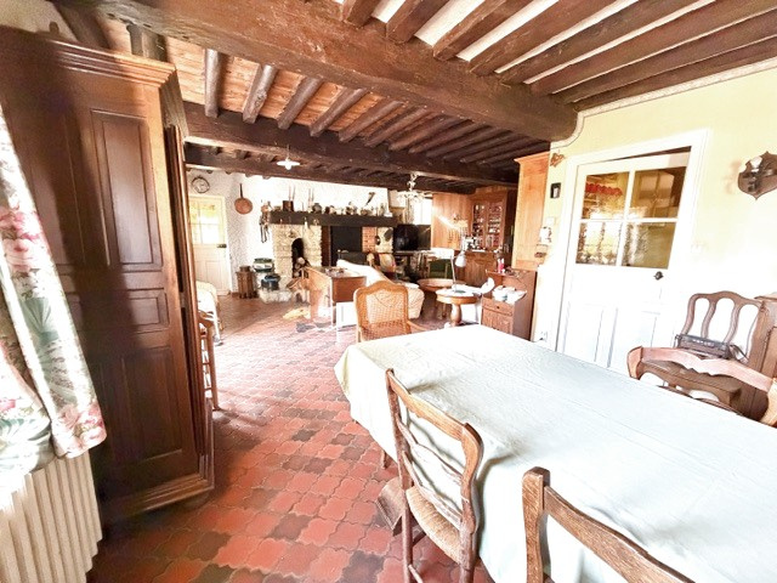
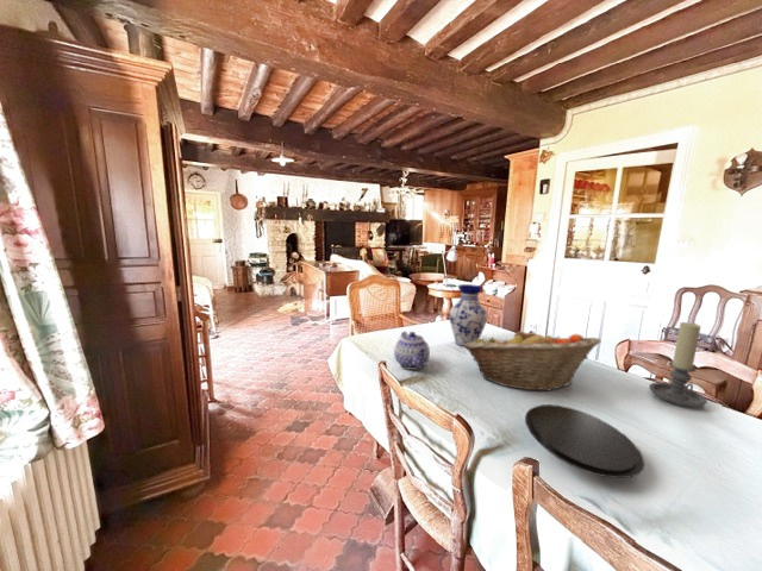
+ plate [524,403,645,479]
+ vase [448,283,488,347]
+ teapot [393,331,431,371]
+ candle holder [648,321,708,408]
+ fruit basket [463,327,602,391]
